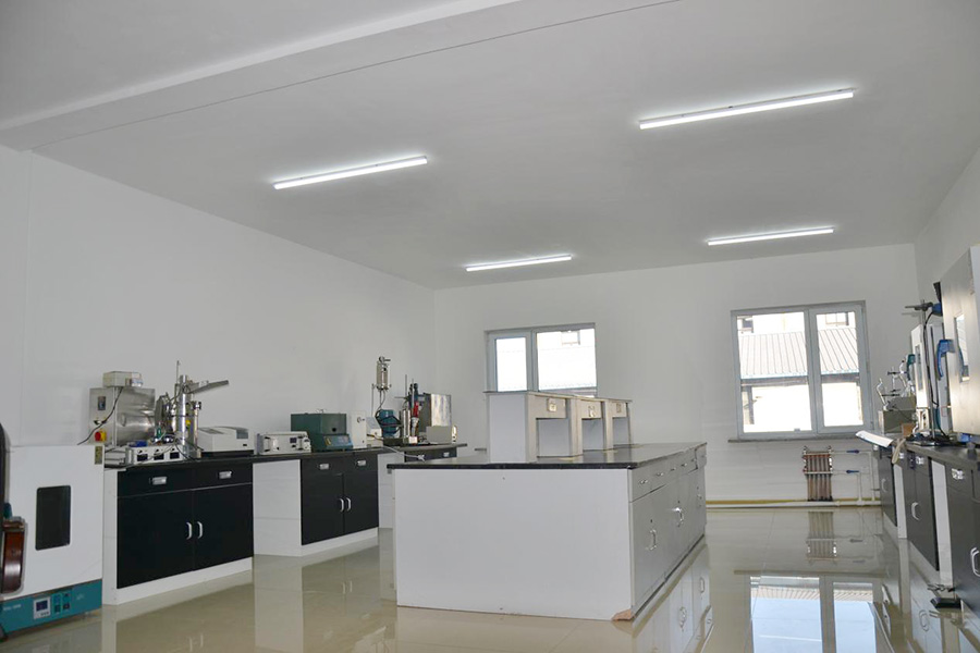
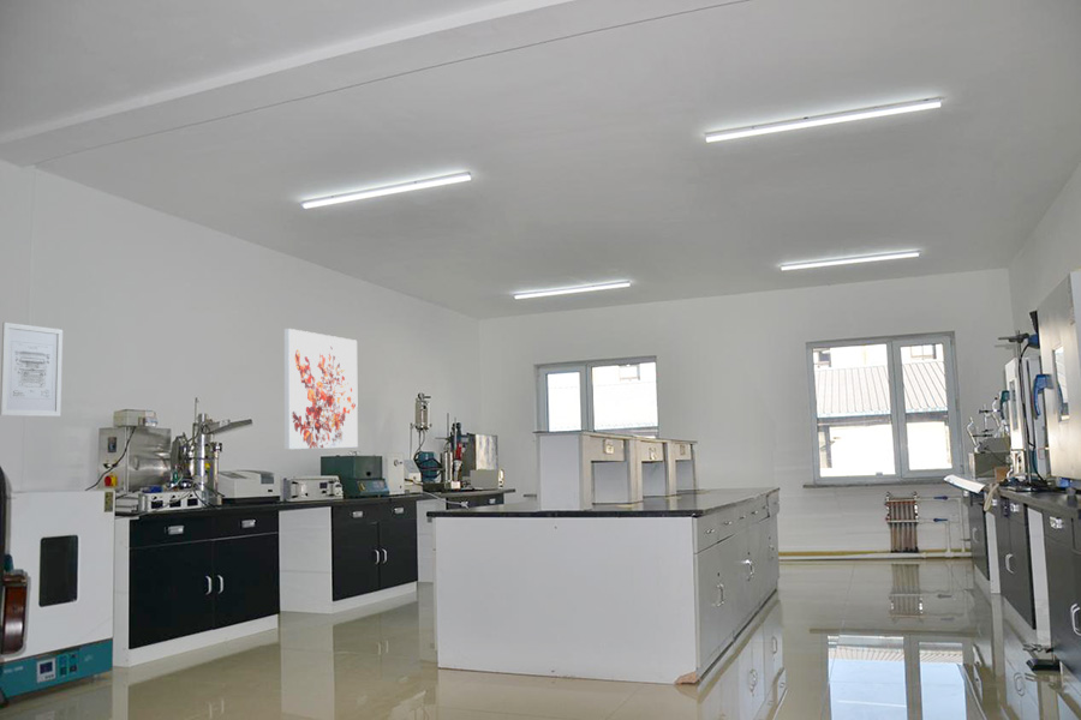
+ wall art [0,322,64,418]
+ wall art [283,328,359,450]
